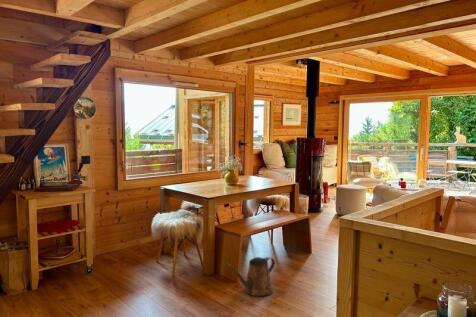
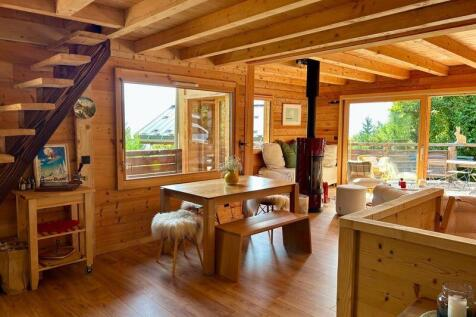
- watering can [226,256,276,297]
